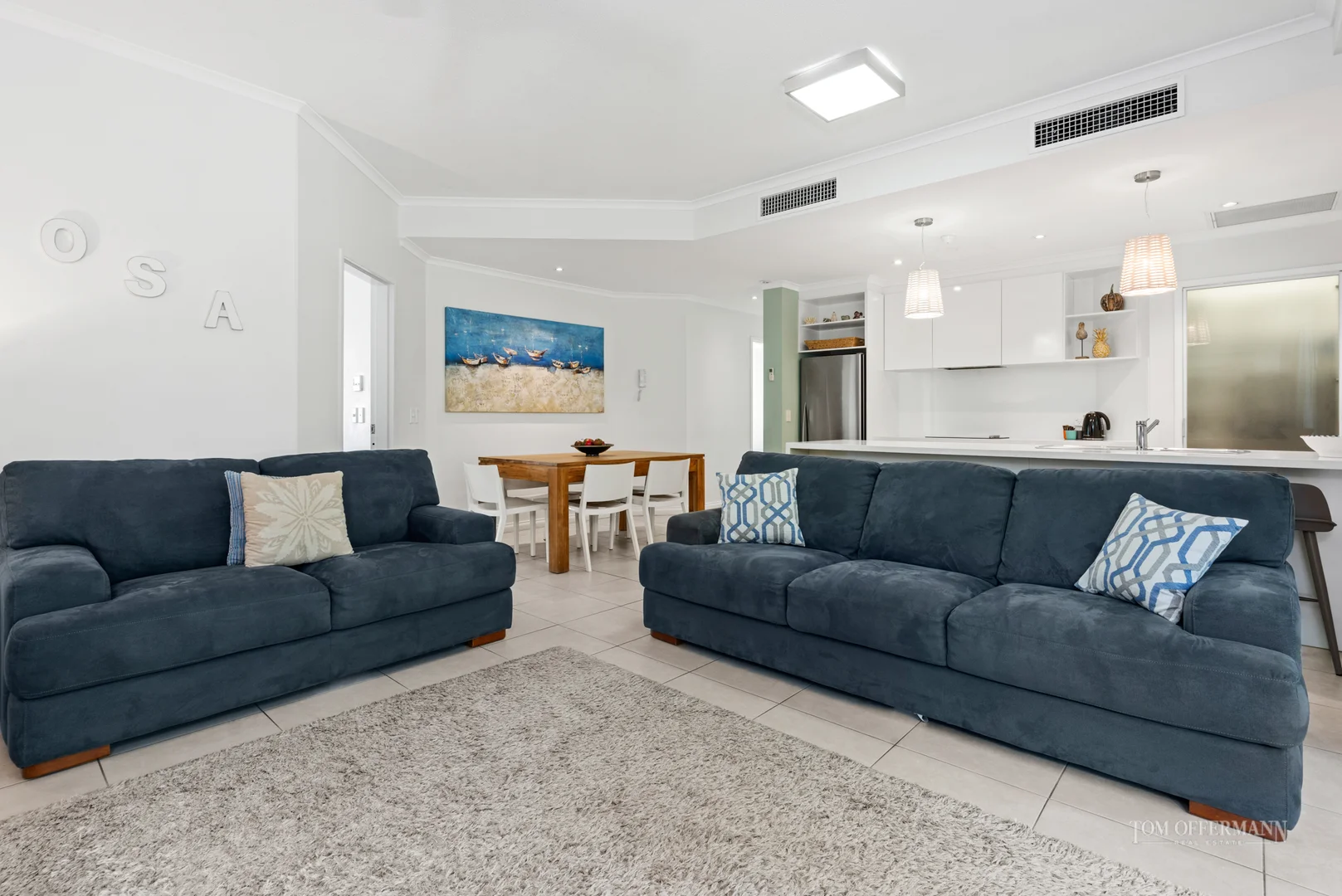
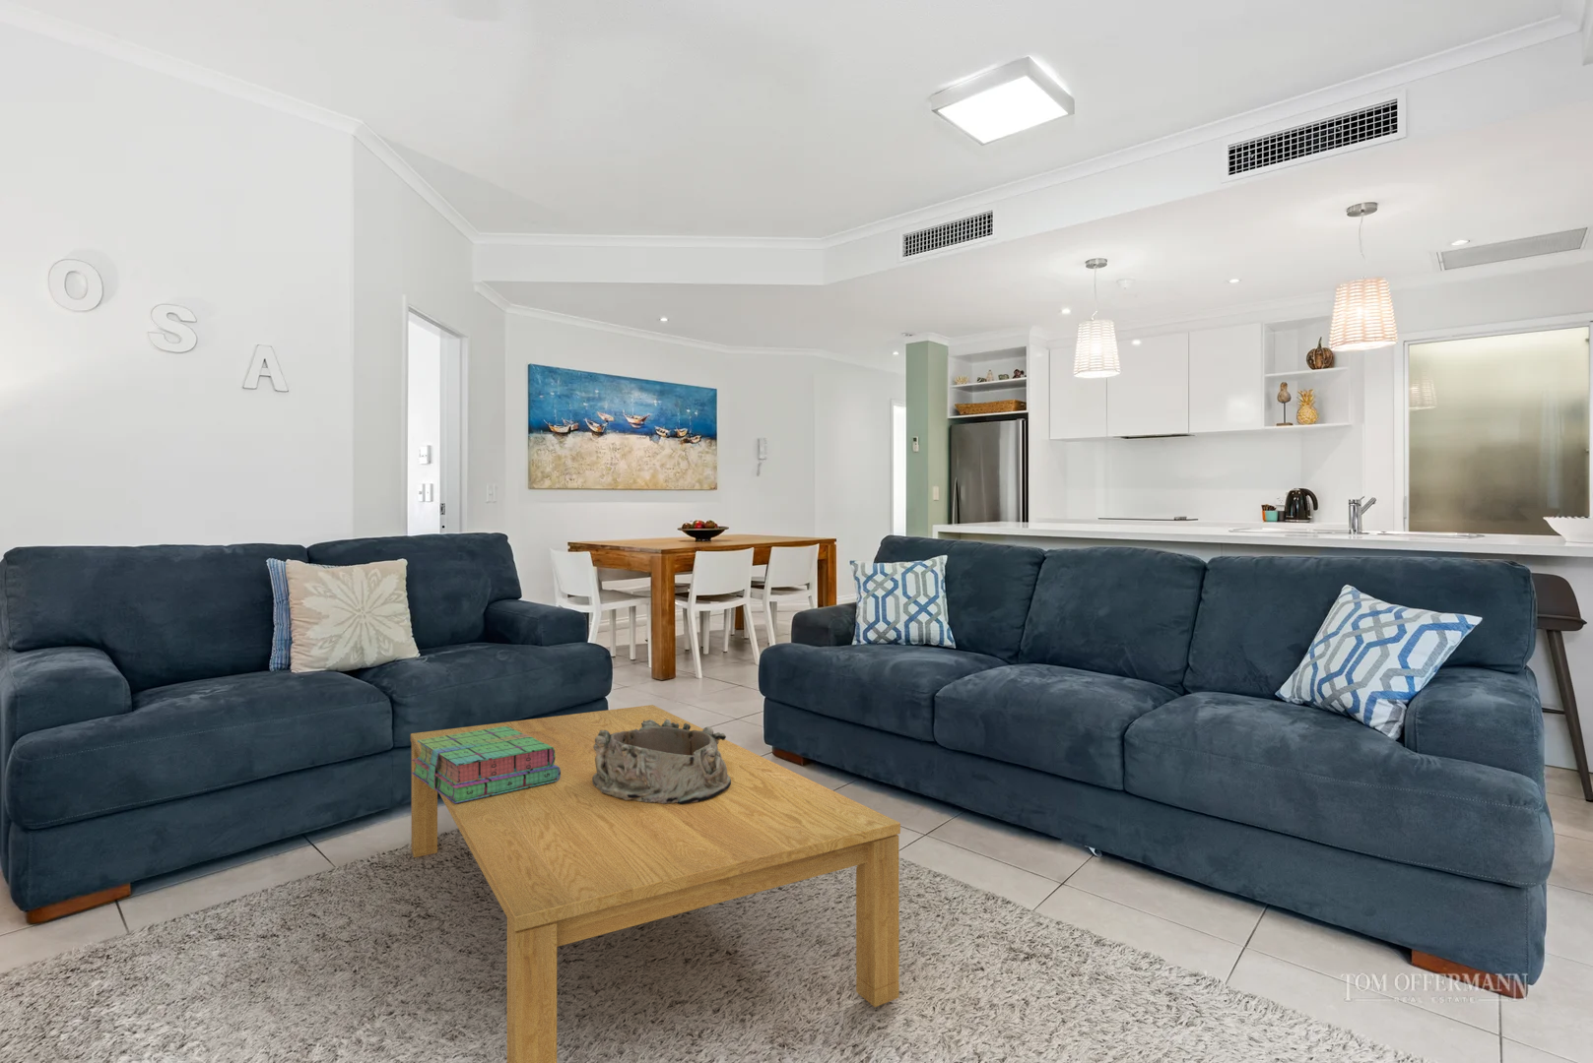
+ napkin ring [592,719,731,804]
+ coffee table [410,704,901,1063]
+ stack of books [411,726,560,803]
